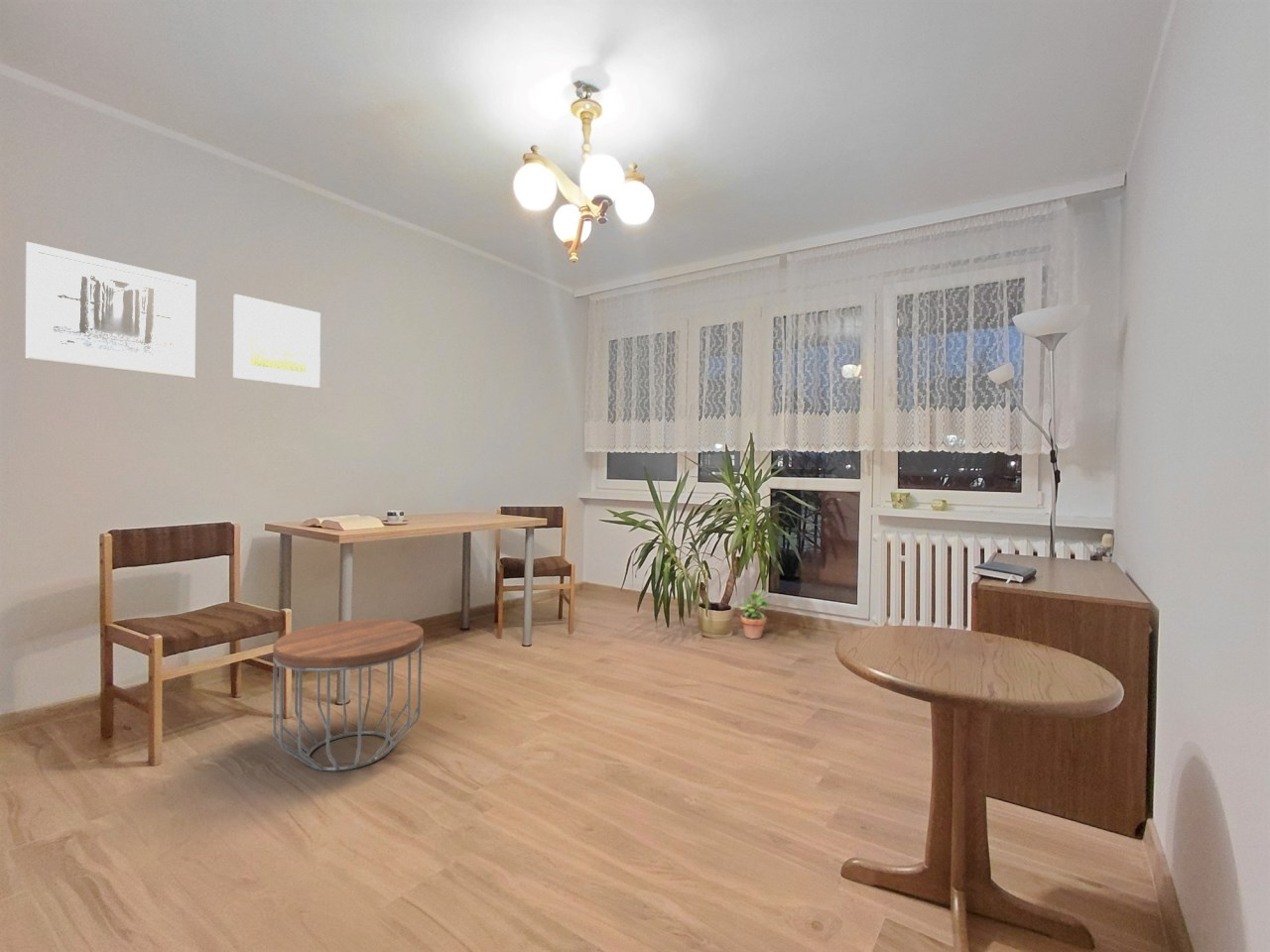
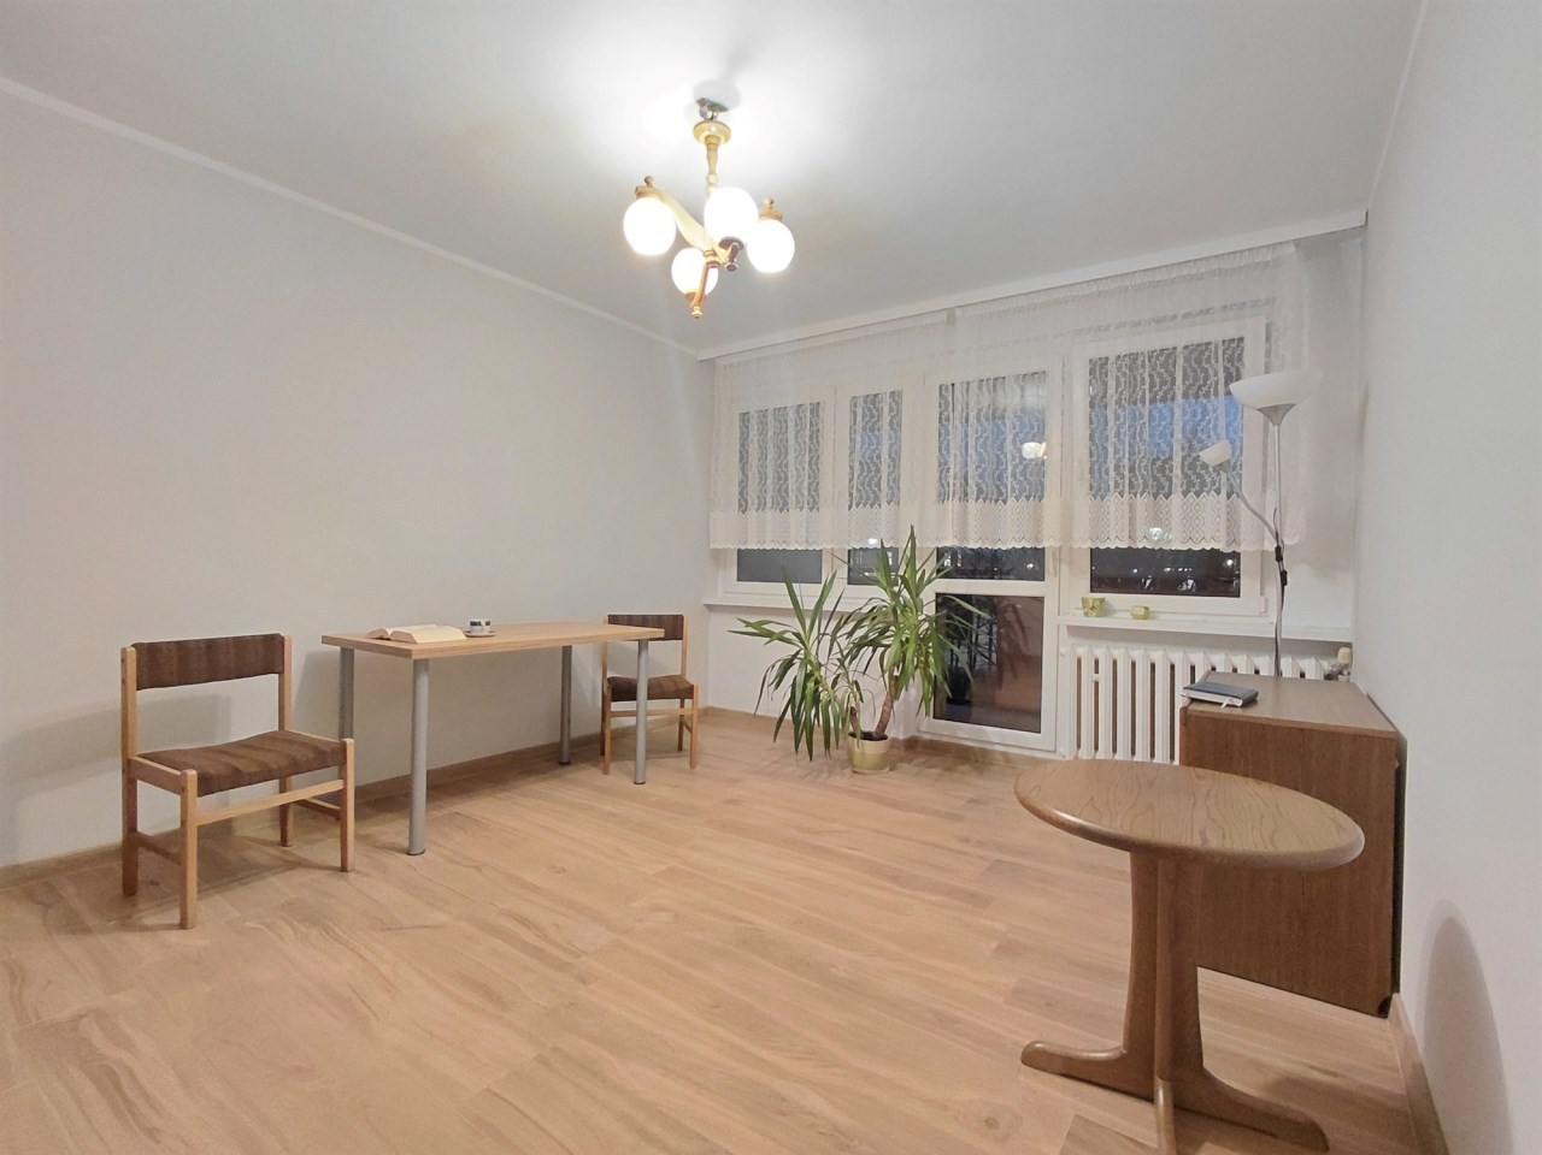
- potted plant [731,589,772,640]
- wall art [24,241,196,379]
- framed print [232,294,321,389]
- side table [272,618,425,772]
